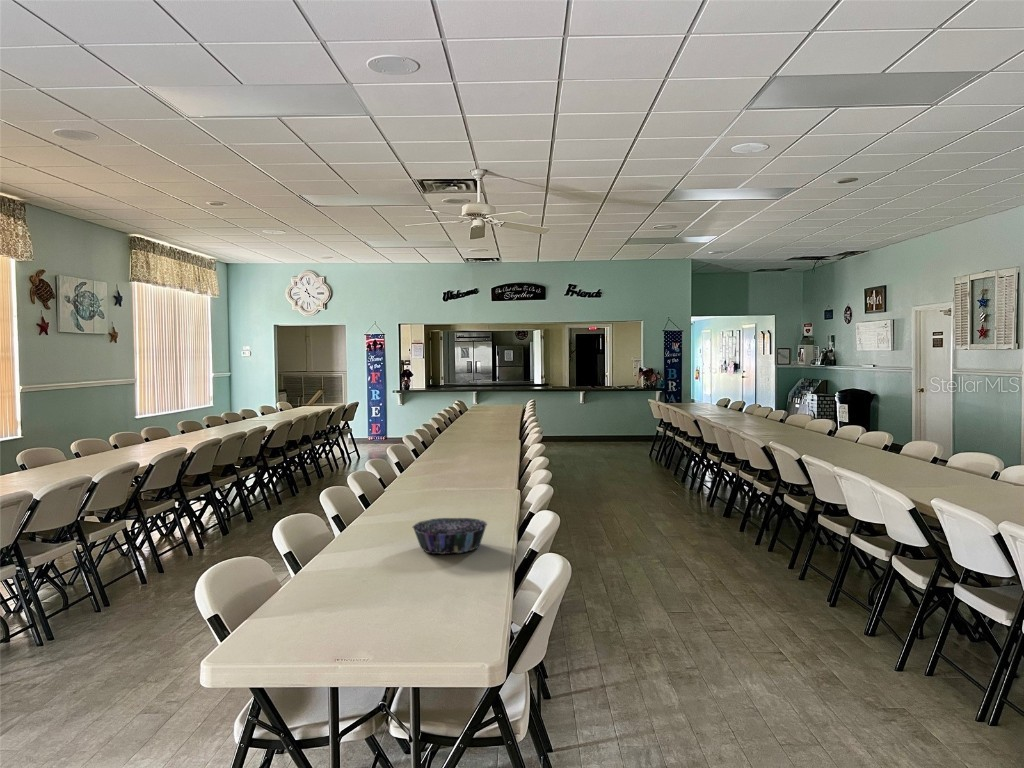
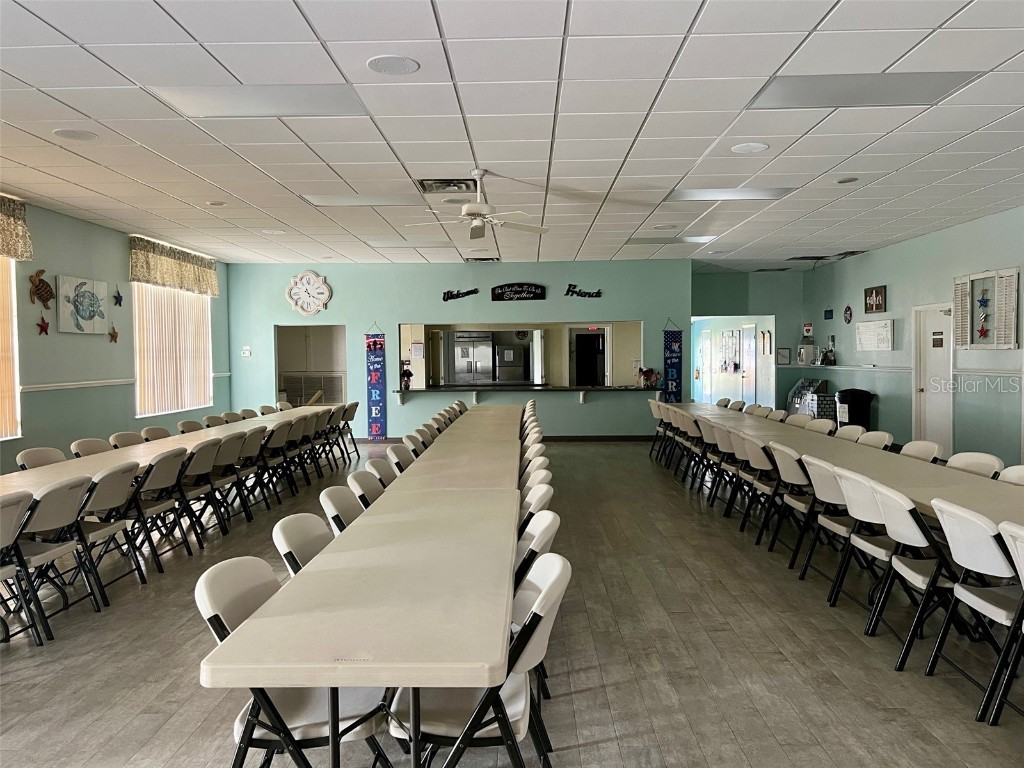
- decorative bowl [412,517,489,555]
